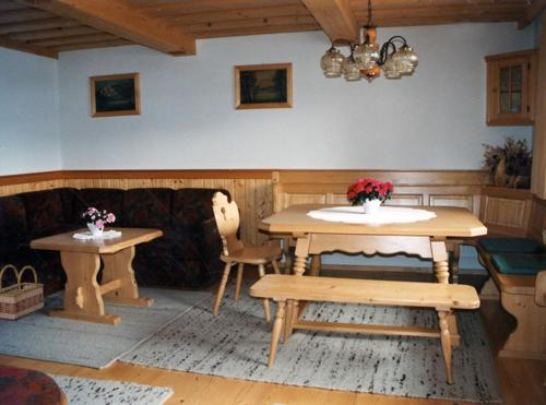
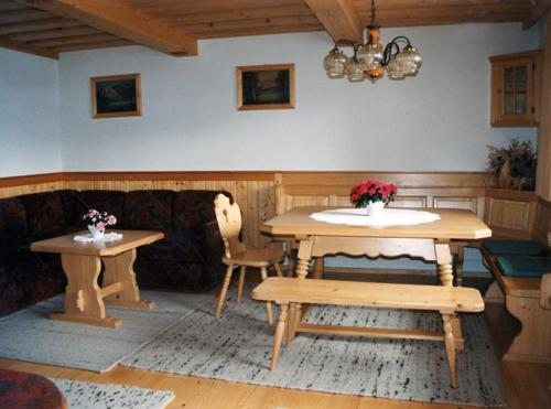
- basket [0,264,45,321]
